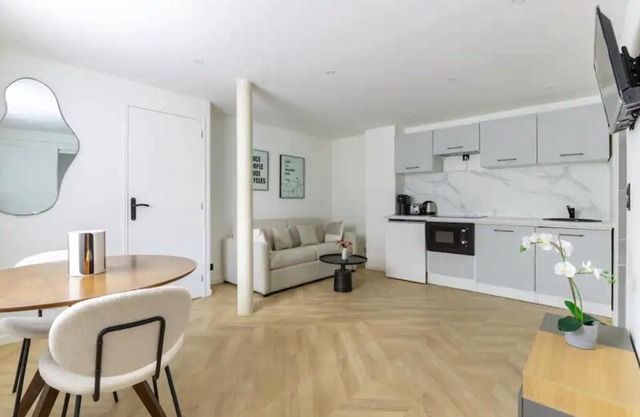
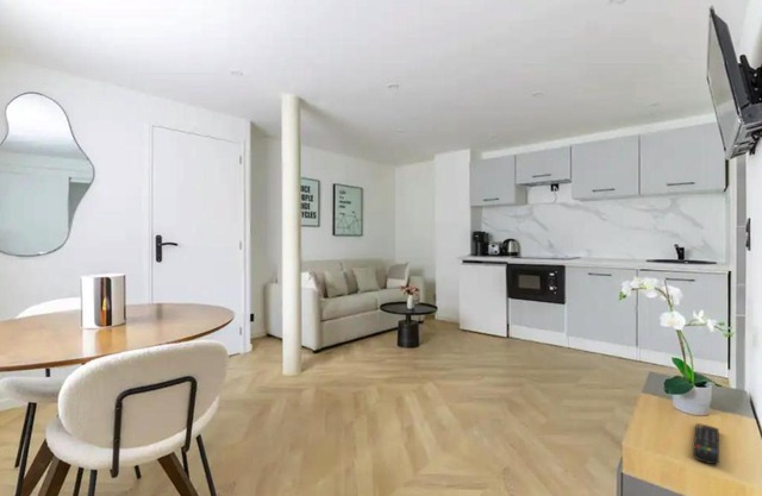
+ remote control [692,422,720,465]
